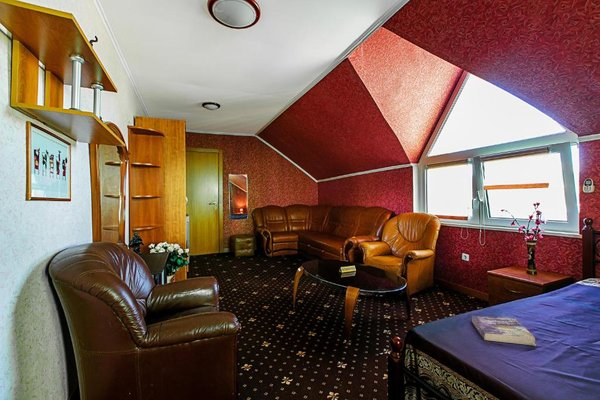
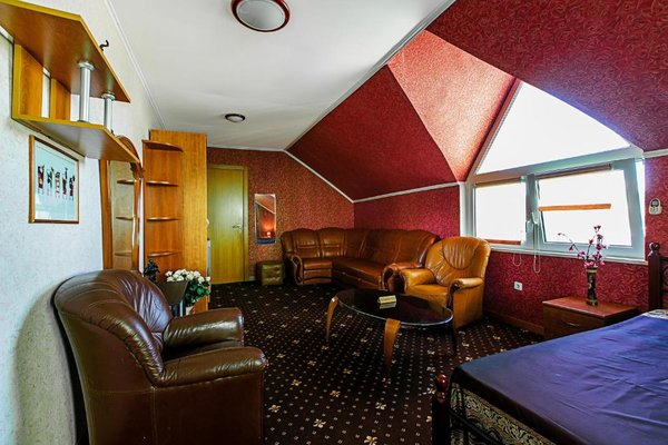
- book [470,315,538,347]
